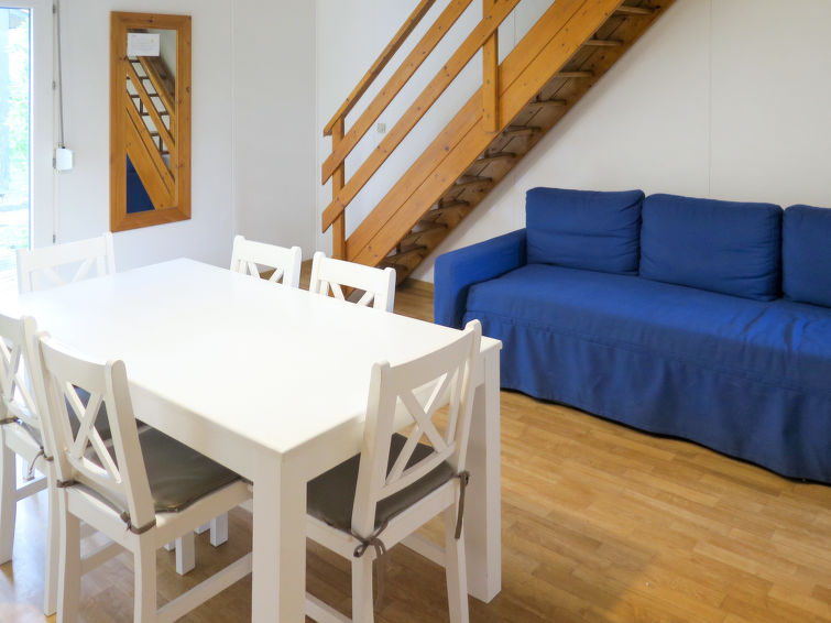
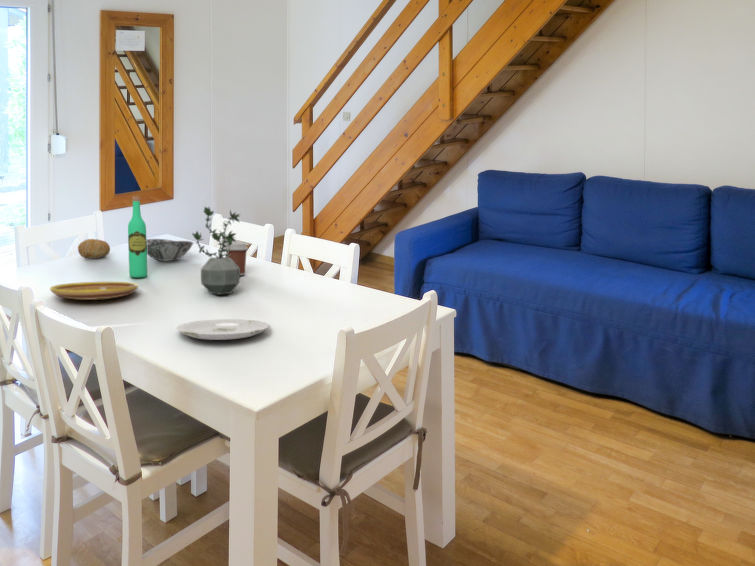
+ fruit [77,238,111,259]
+ coffee cup [224,242,249,276]
+ potted plant [191,206,241,296]
+ plate [49,281,140,301]
+ plate [175,318,271,341]
+ wine bottle [127,195,148,279]
+ decorative bowl [146,238,194,262]
